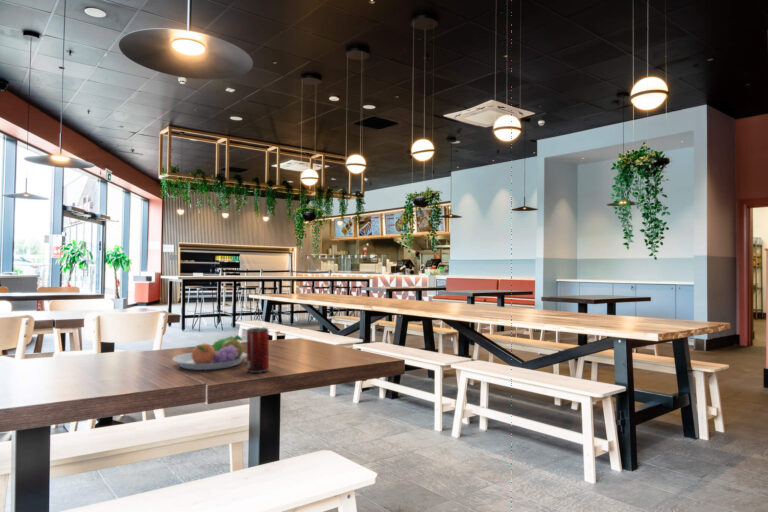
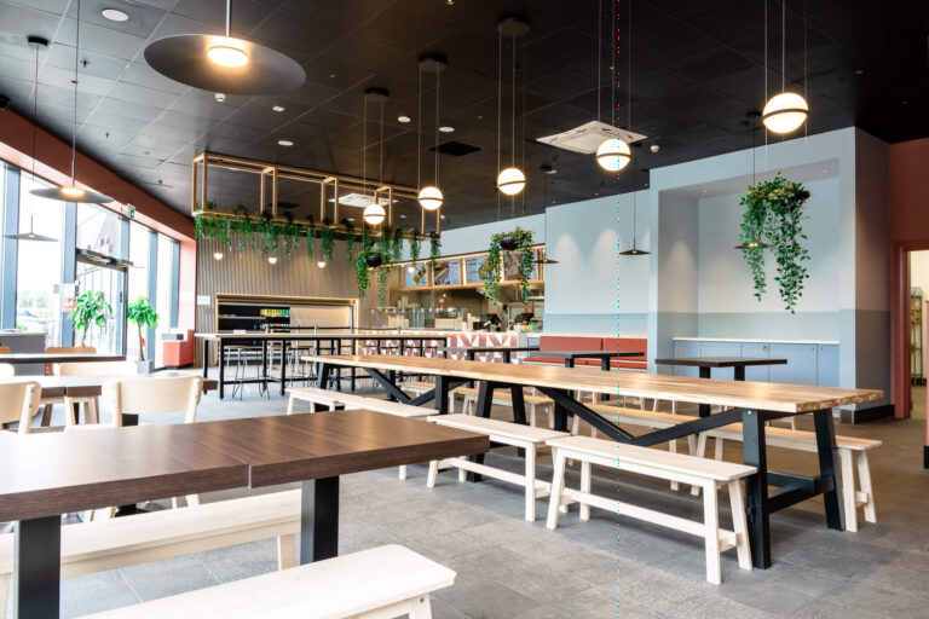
- fruit bowl [172,334,247,371]
- beverage can [246,326,270,374]
